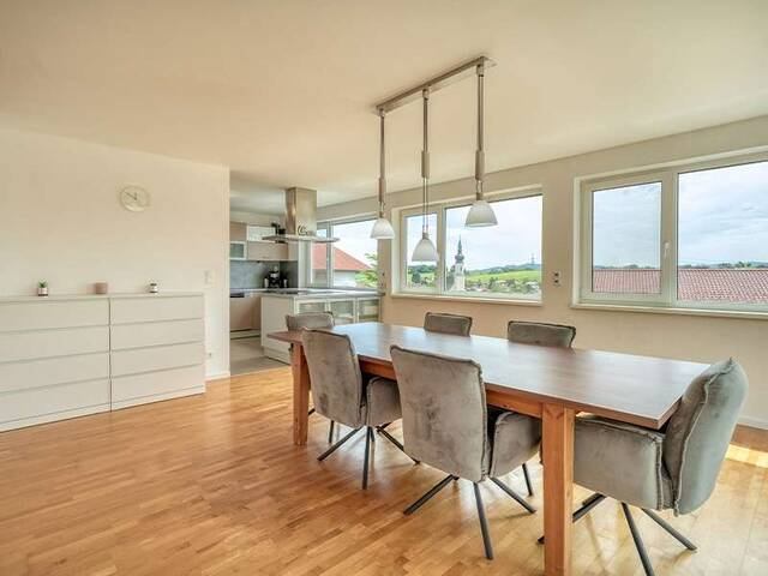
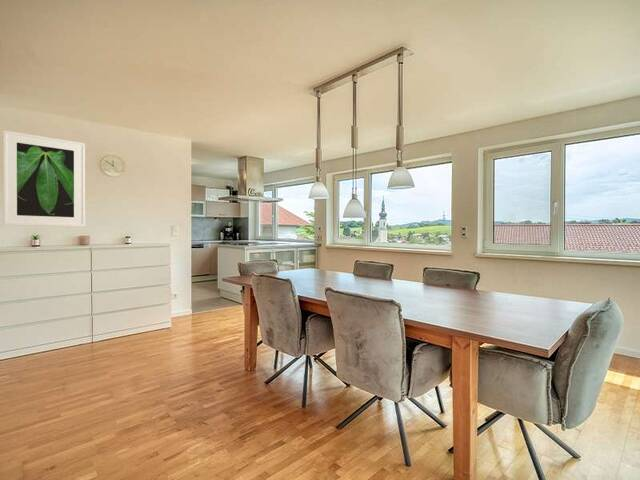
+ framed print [2,129,86,228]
